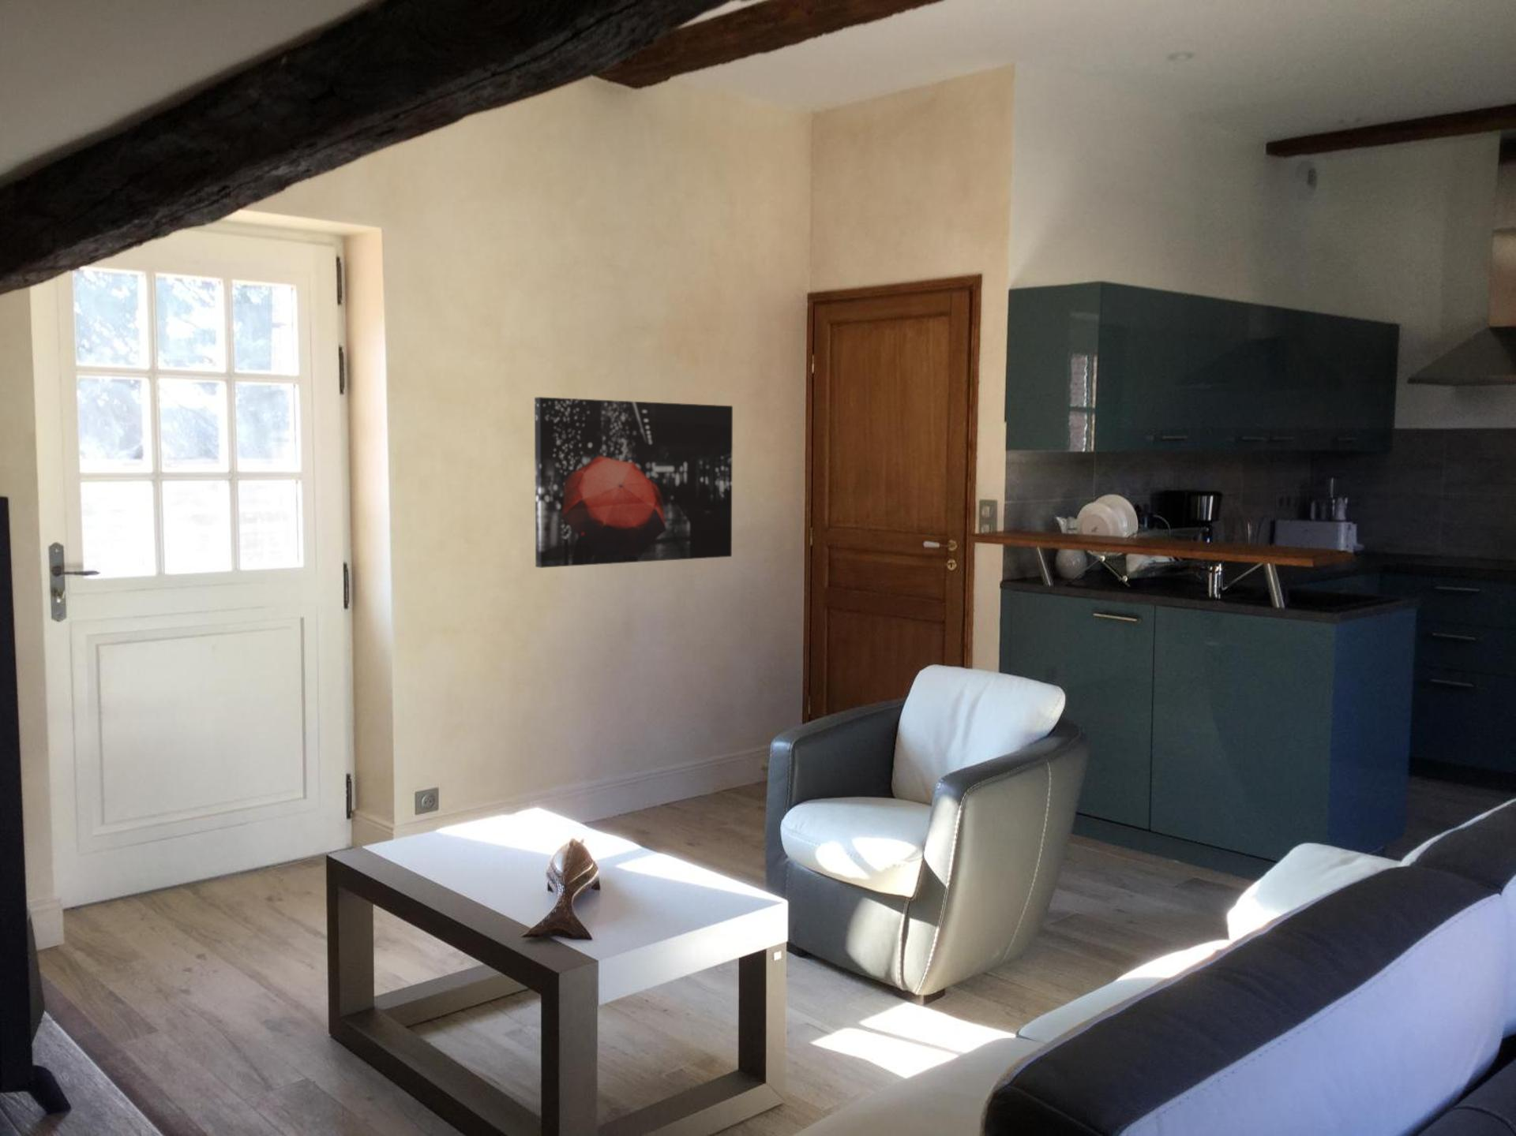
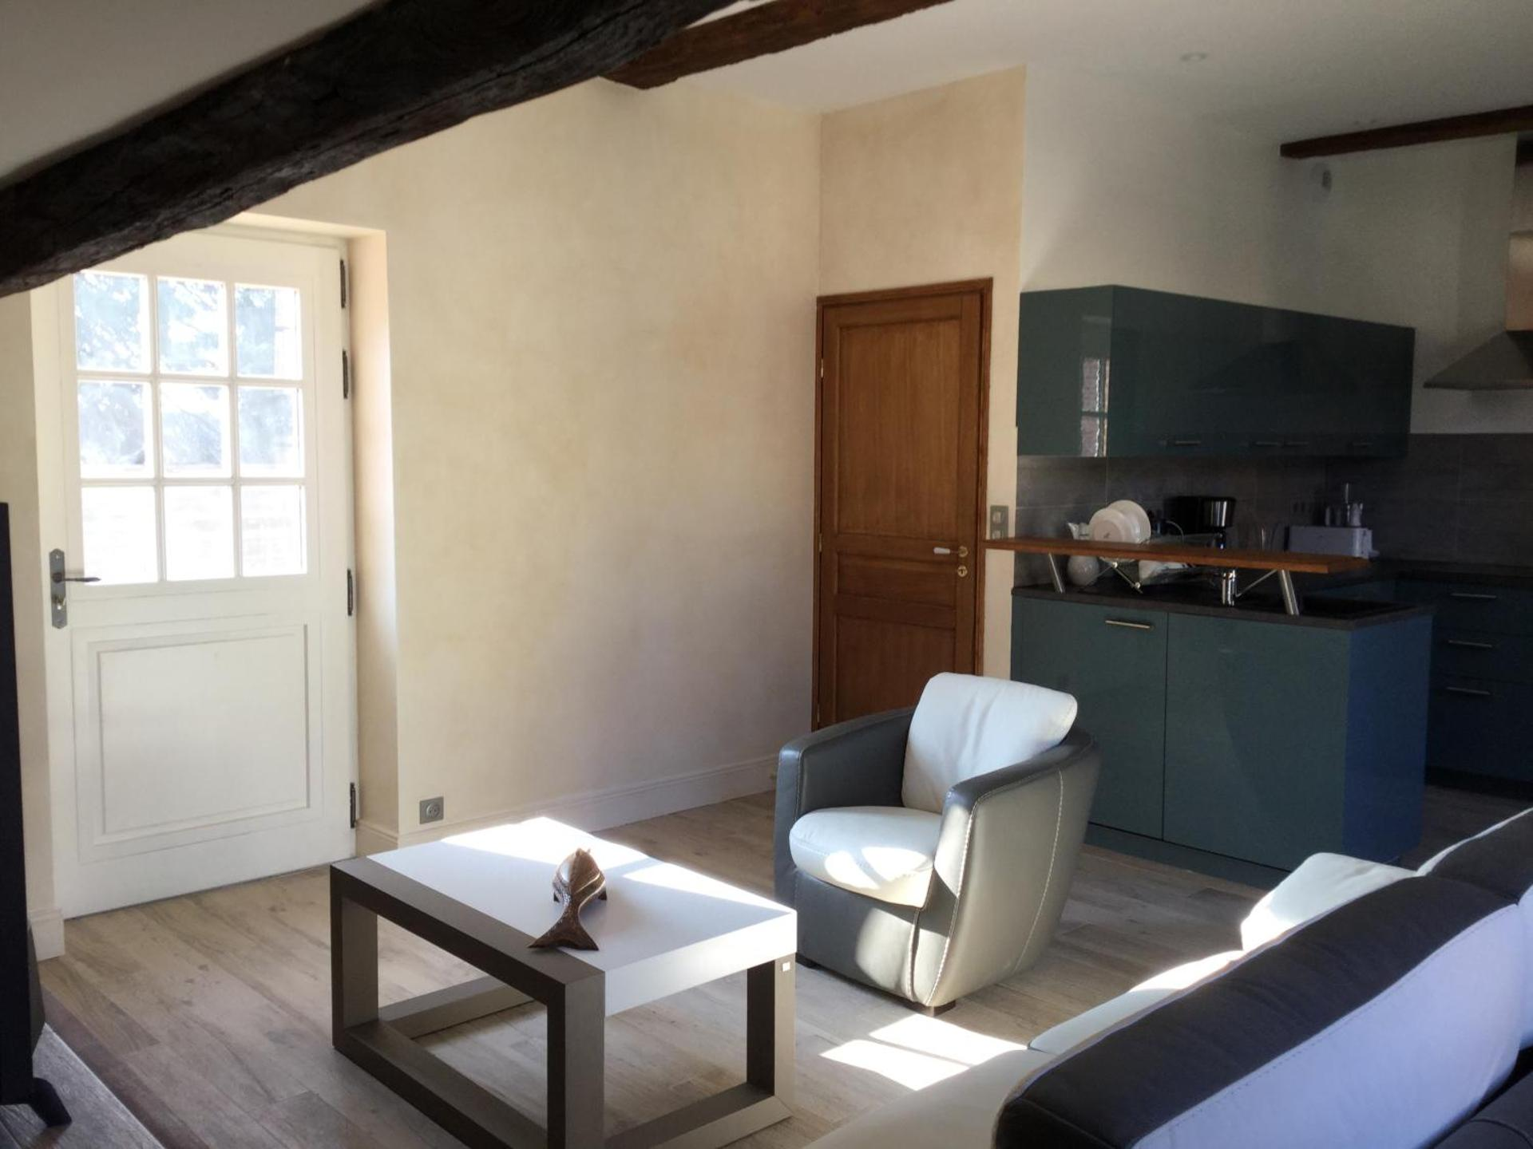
- wall art [534,396,733,569]
